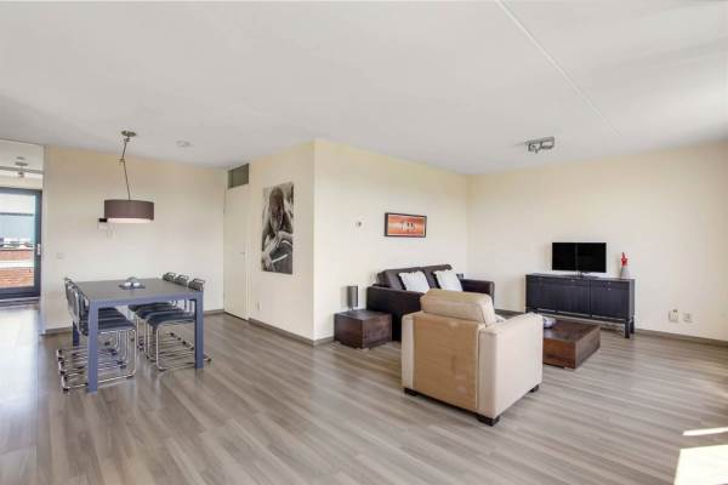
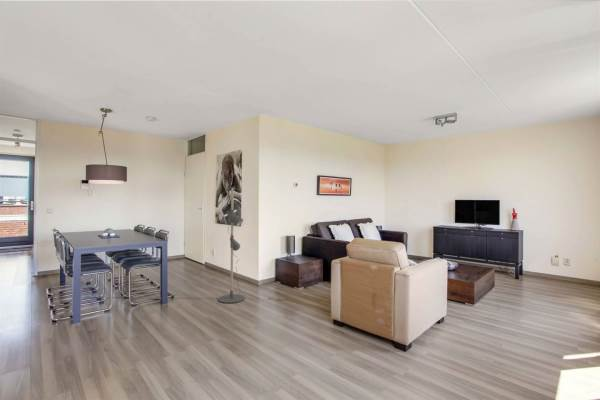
+ floor lamp [217,187,287,304]
